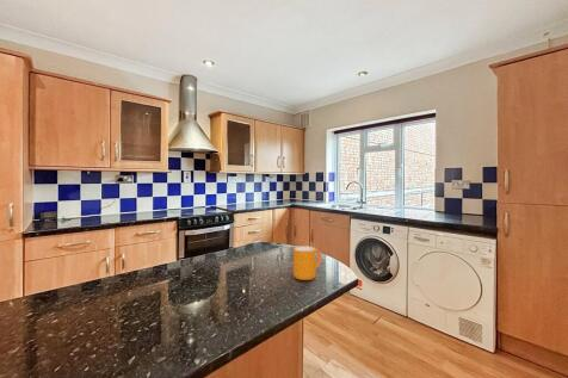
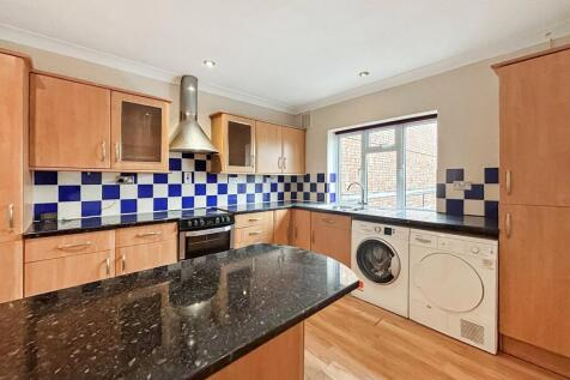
- mug [292,244,322,281]
